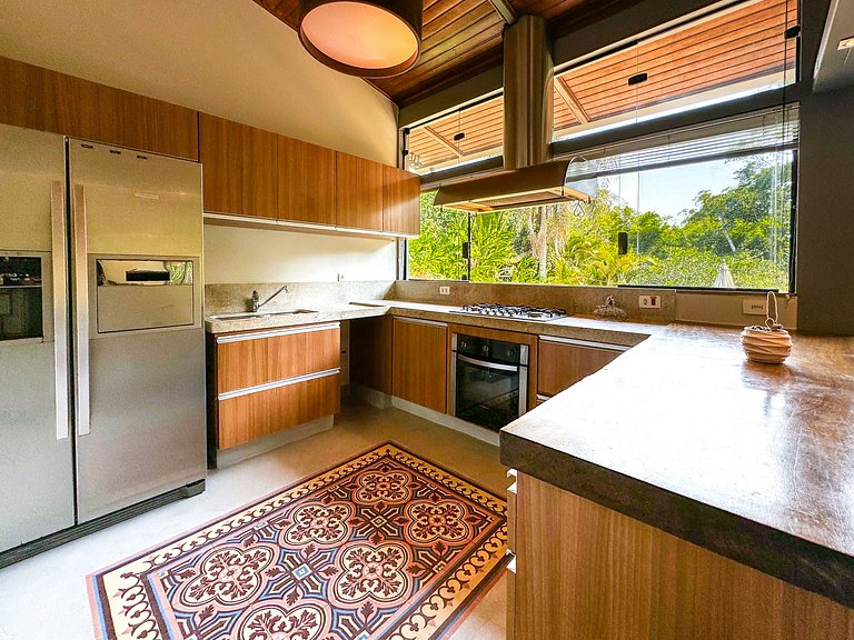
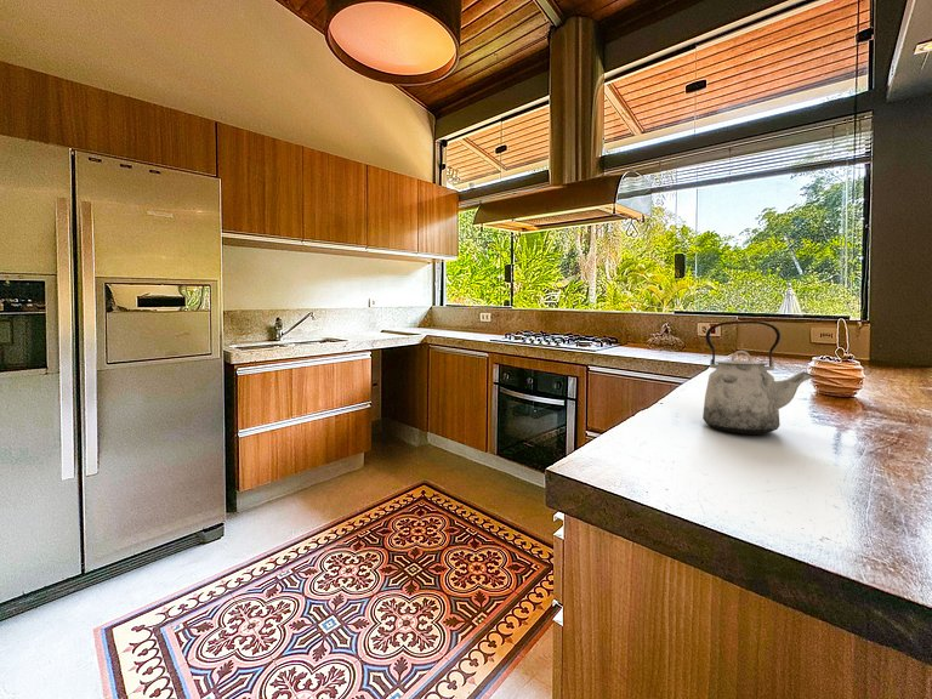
+ kettle [701,320,816,436]
